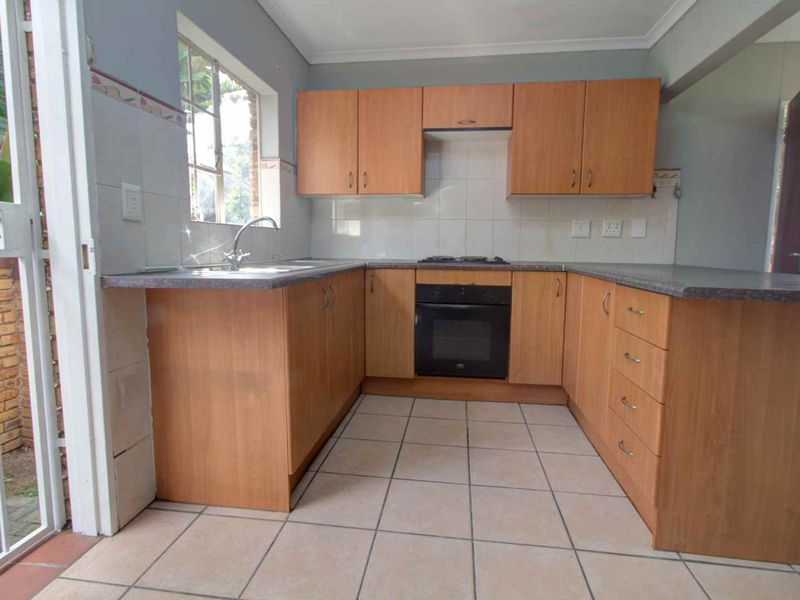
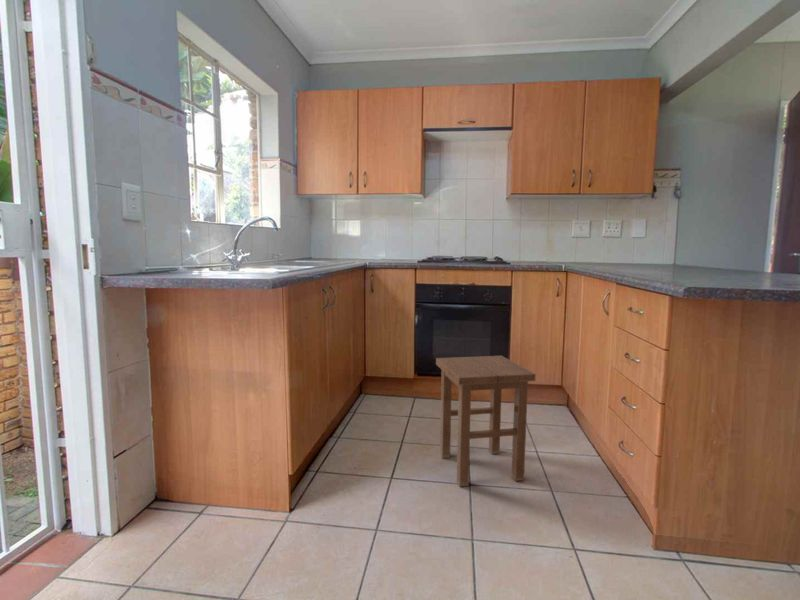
+ stool [435,355,537,487]
